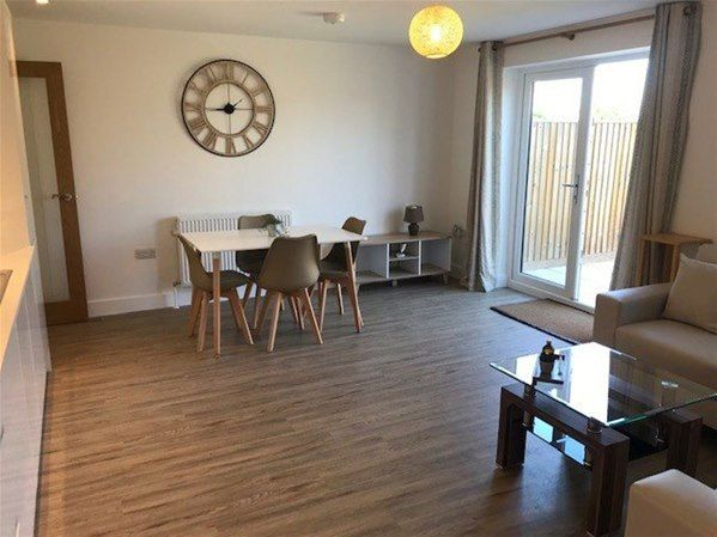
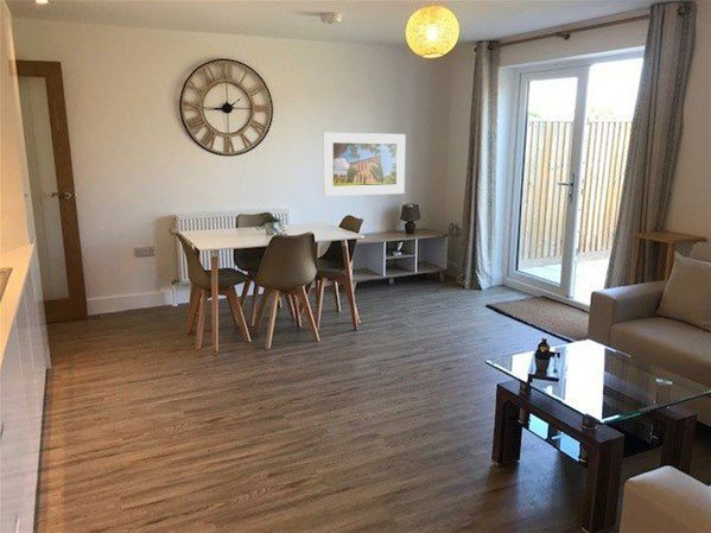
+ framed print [322,132,407,197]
